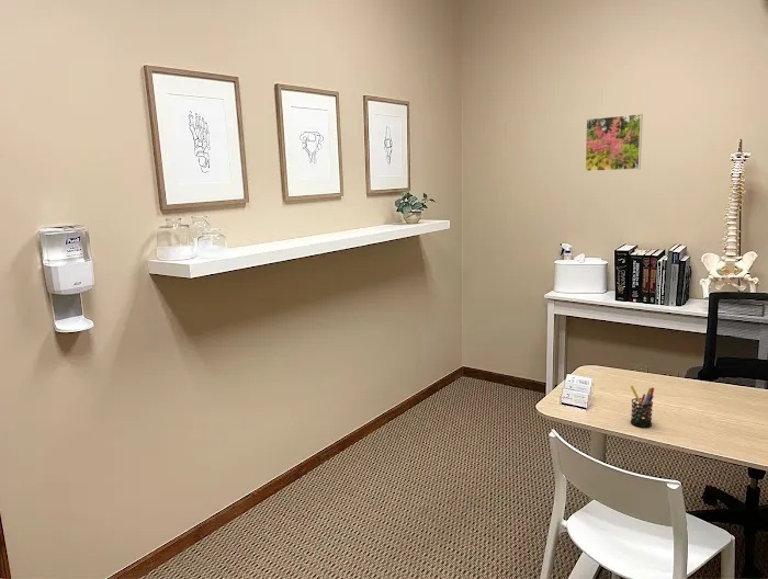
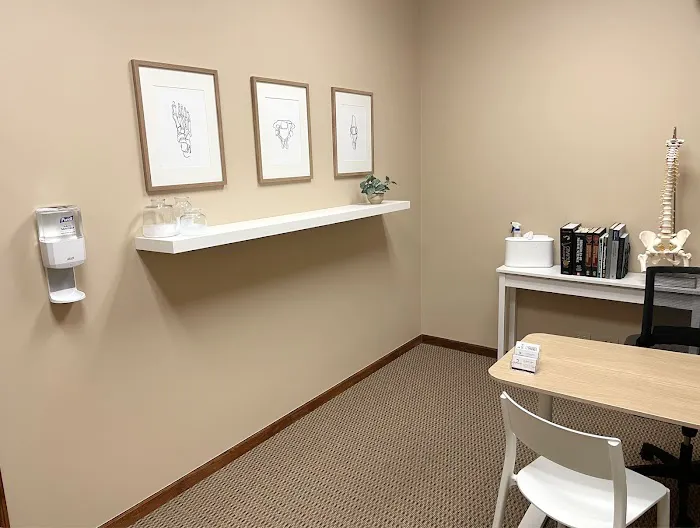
- pen holder [629,385,655,429]
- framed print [584,113,644,172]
